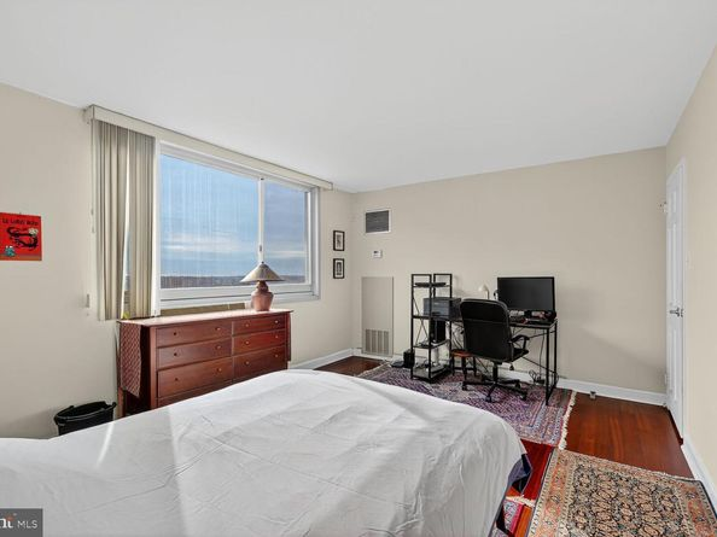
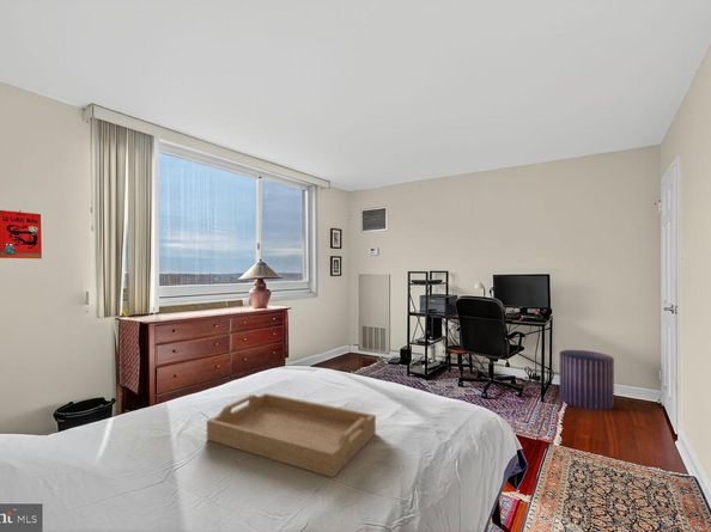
+ serving tray [206,392,377,478]
+ pouf [559,349,615,411]
